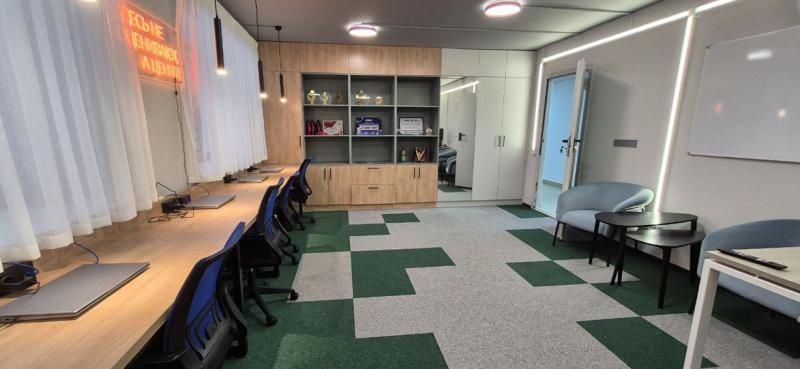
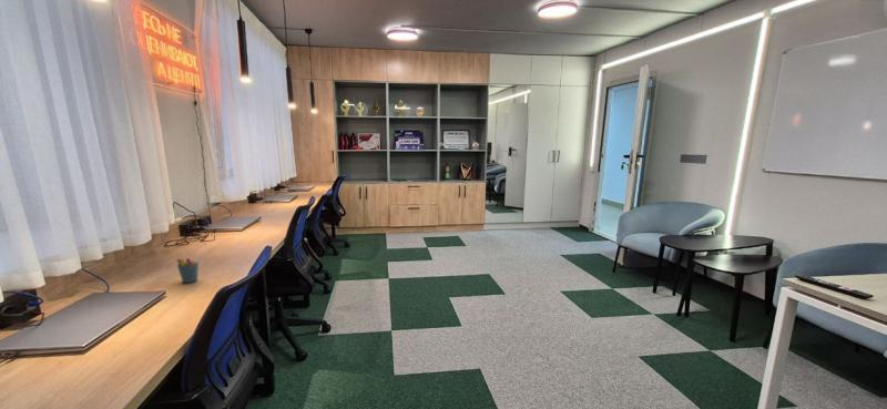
+ pen holder [175,252,200,284]
